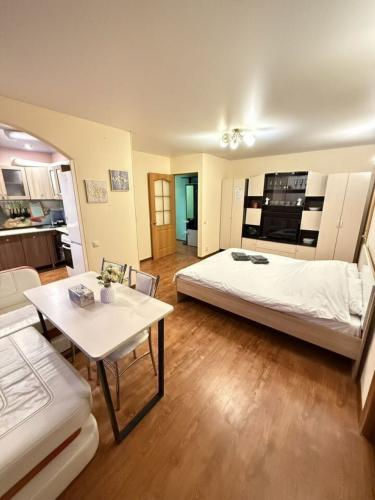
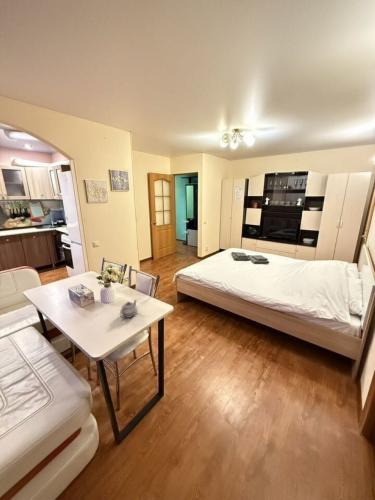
+ teapot [119,299,138,319]
